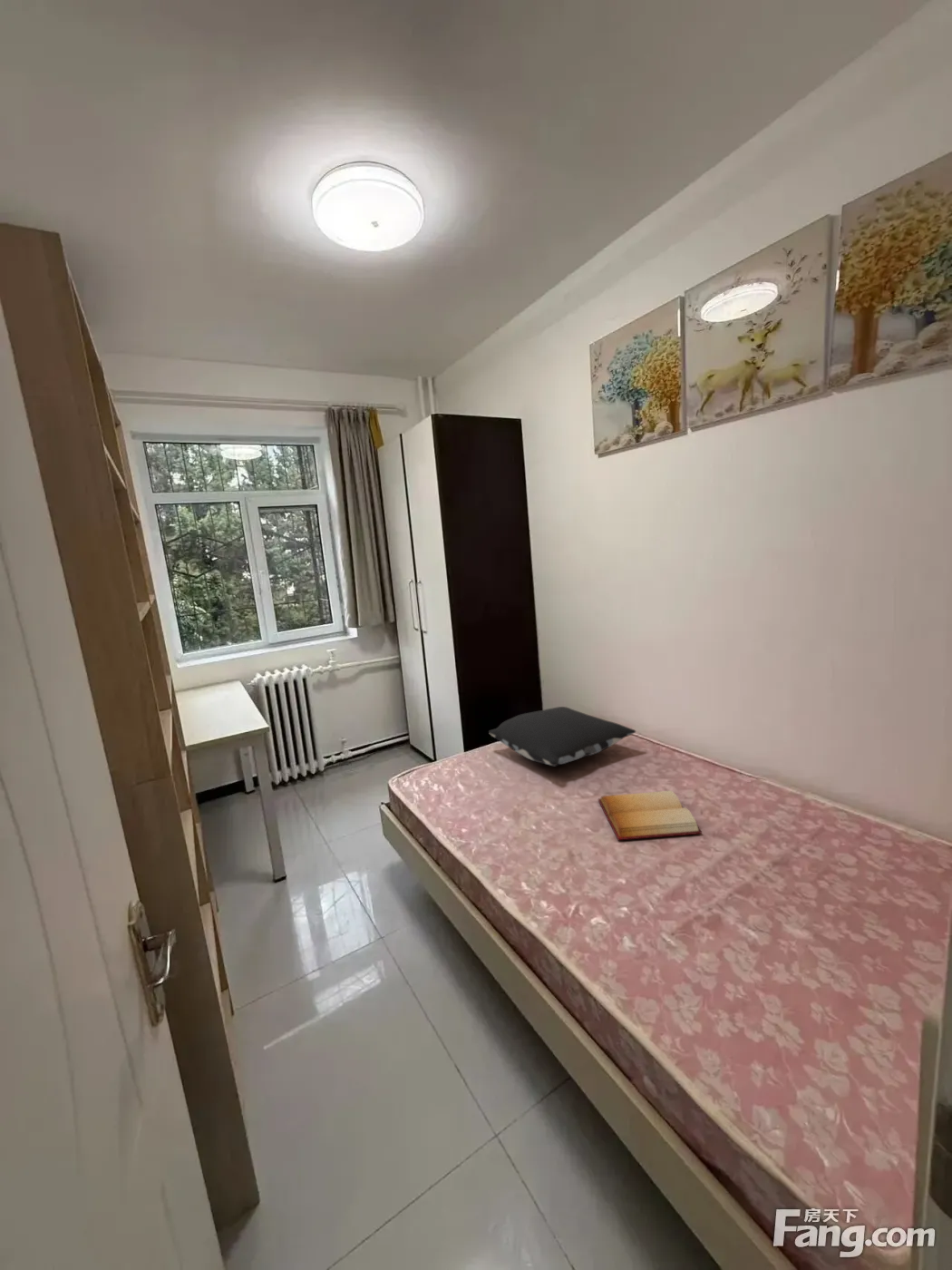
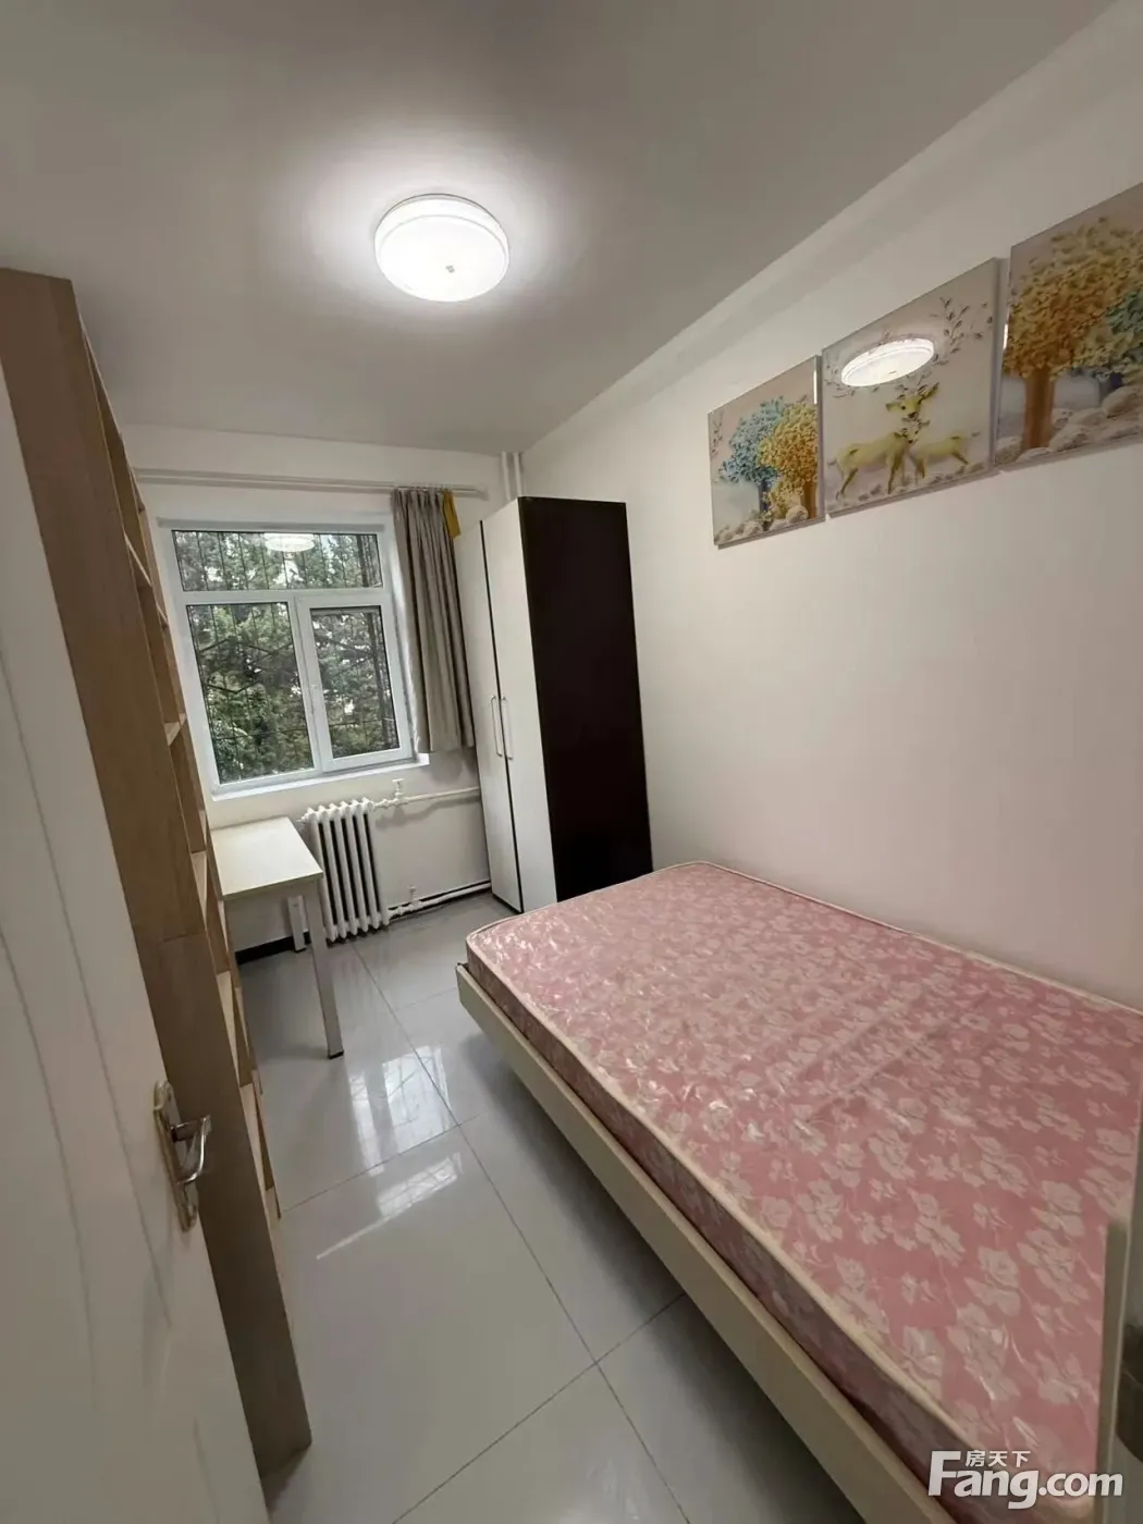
- bible [597,790,703,841]
- pillow [488,706,636,767]
